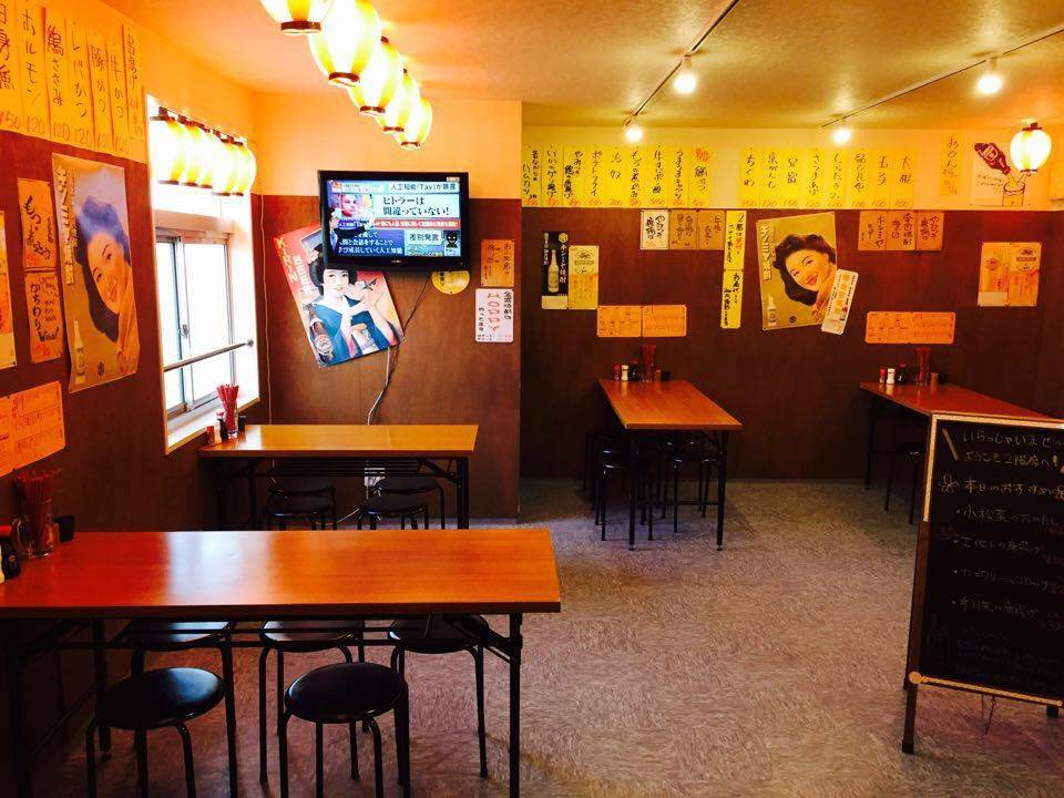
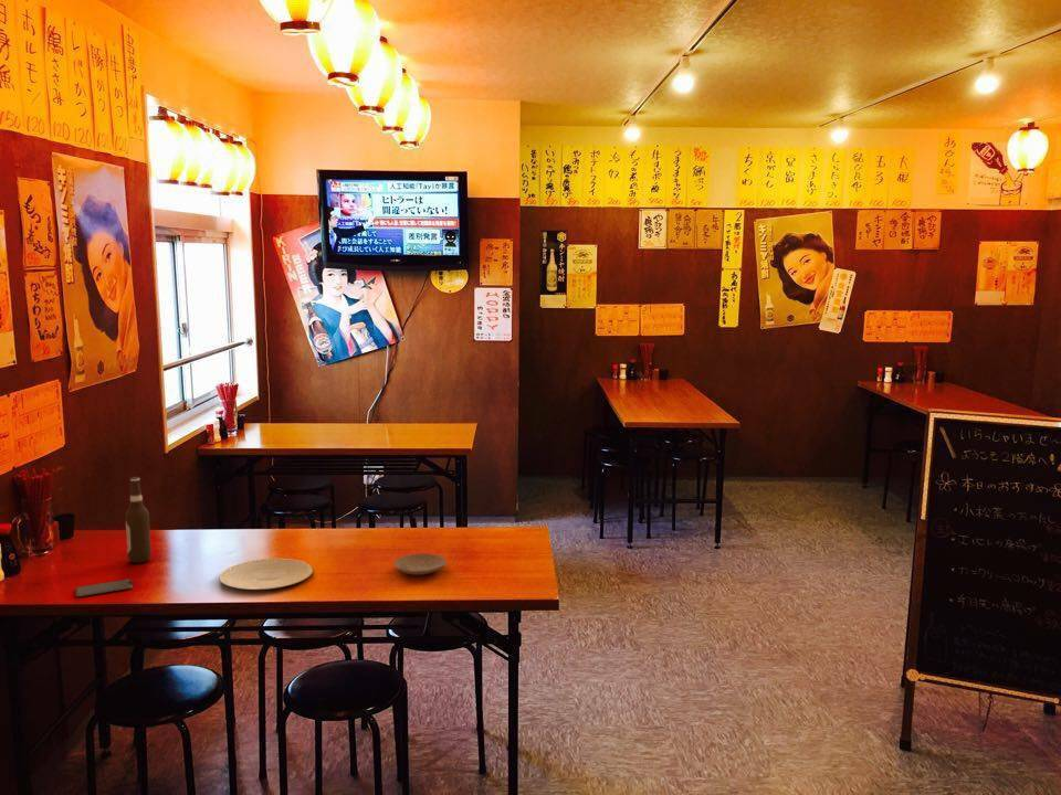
+ alcohol [124,476,153,564]
+ plate [218,558,314,591]
+ smartphone [75,577,134,597]
+ plate [393,552,448,576]
